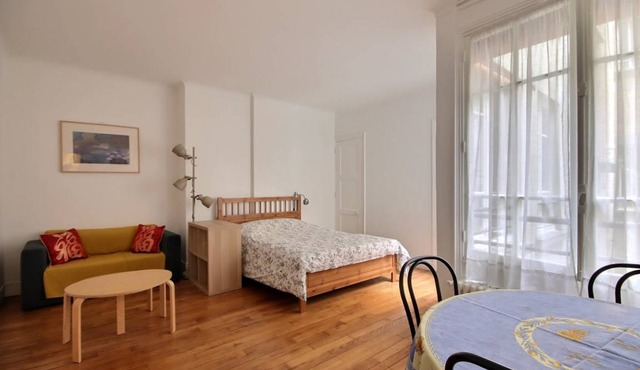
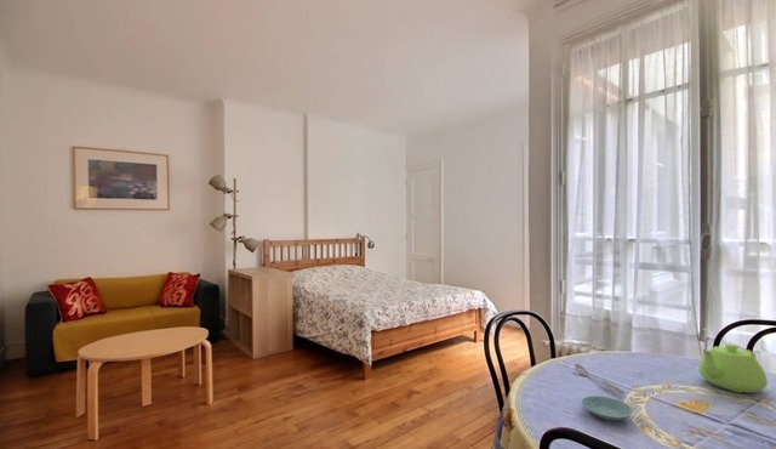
+ teapot [698,342,769,394]
+ spoon [574,363,627,396]
+ saucer [581,394,634,422]
